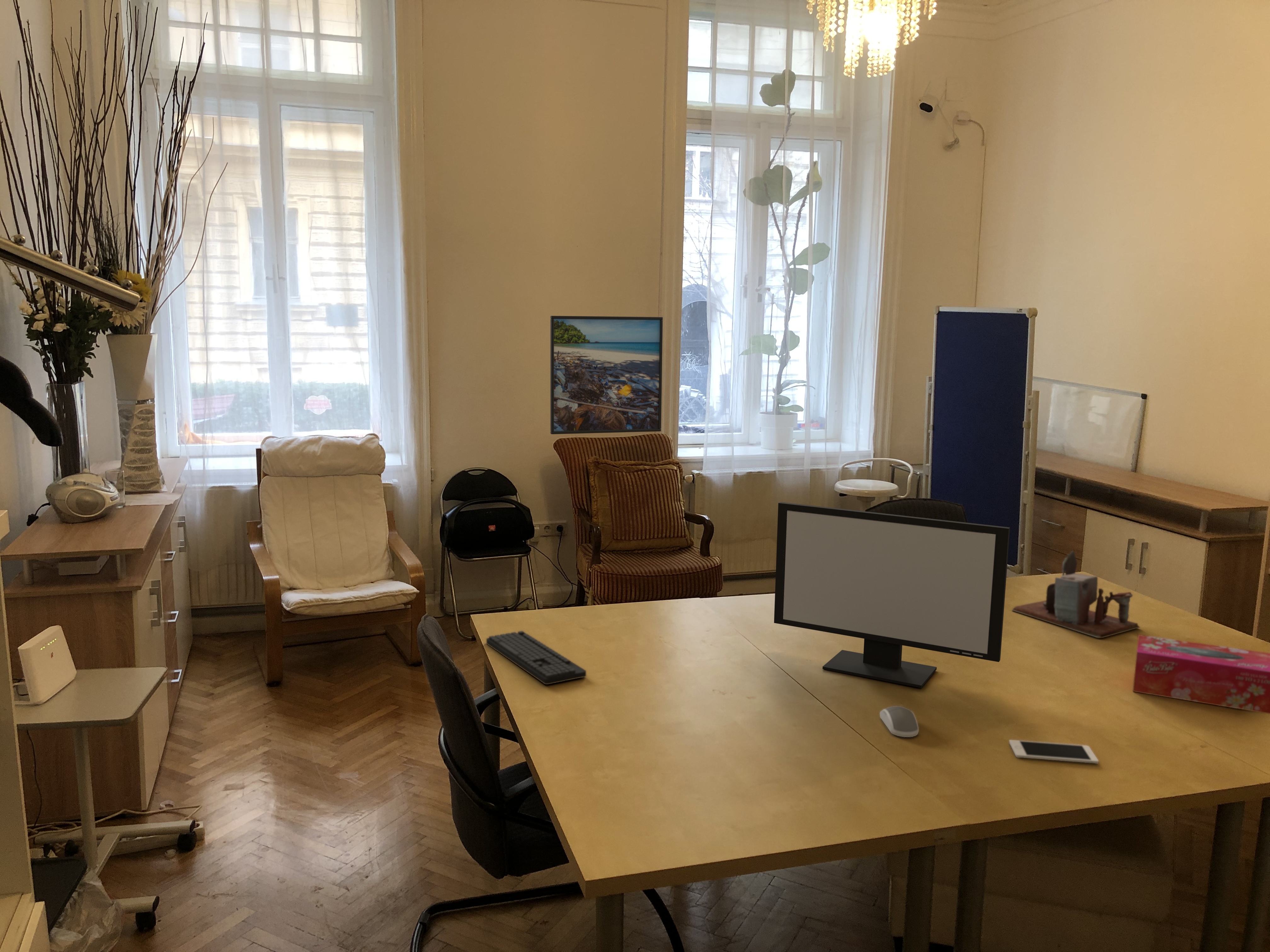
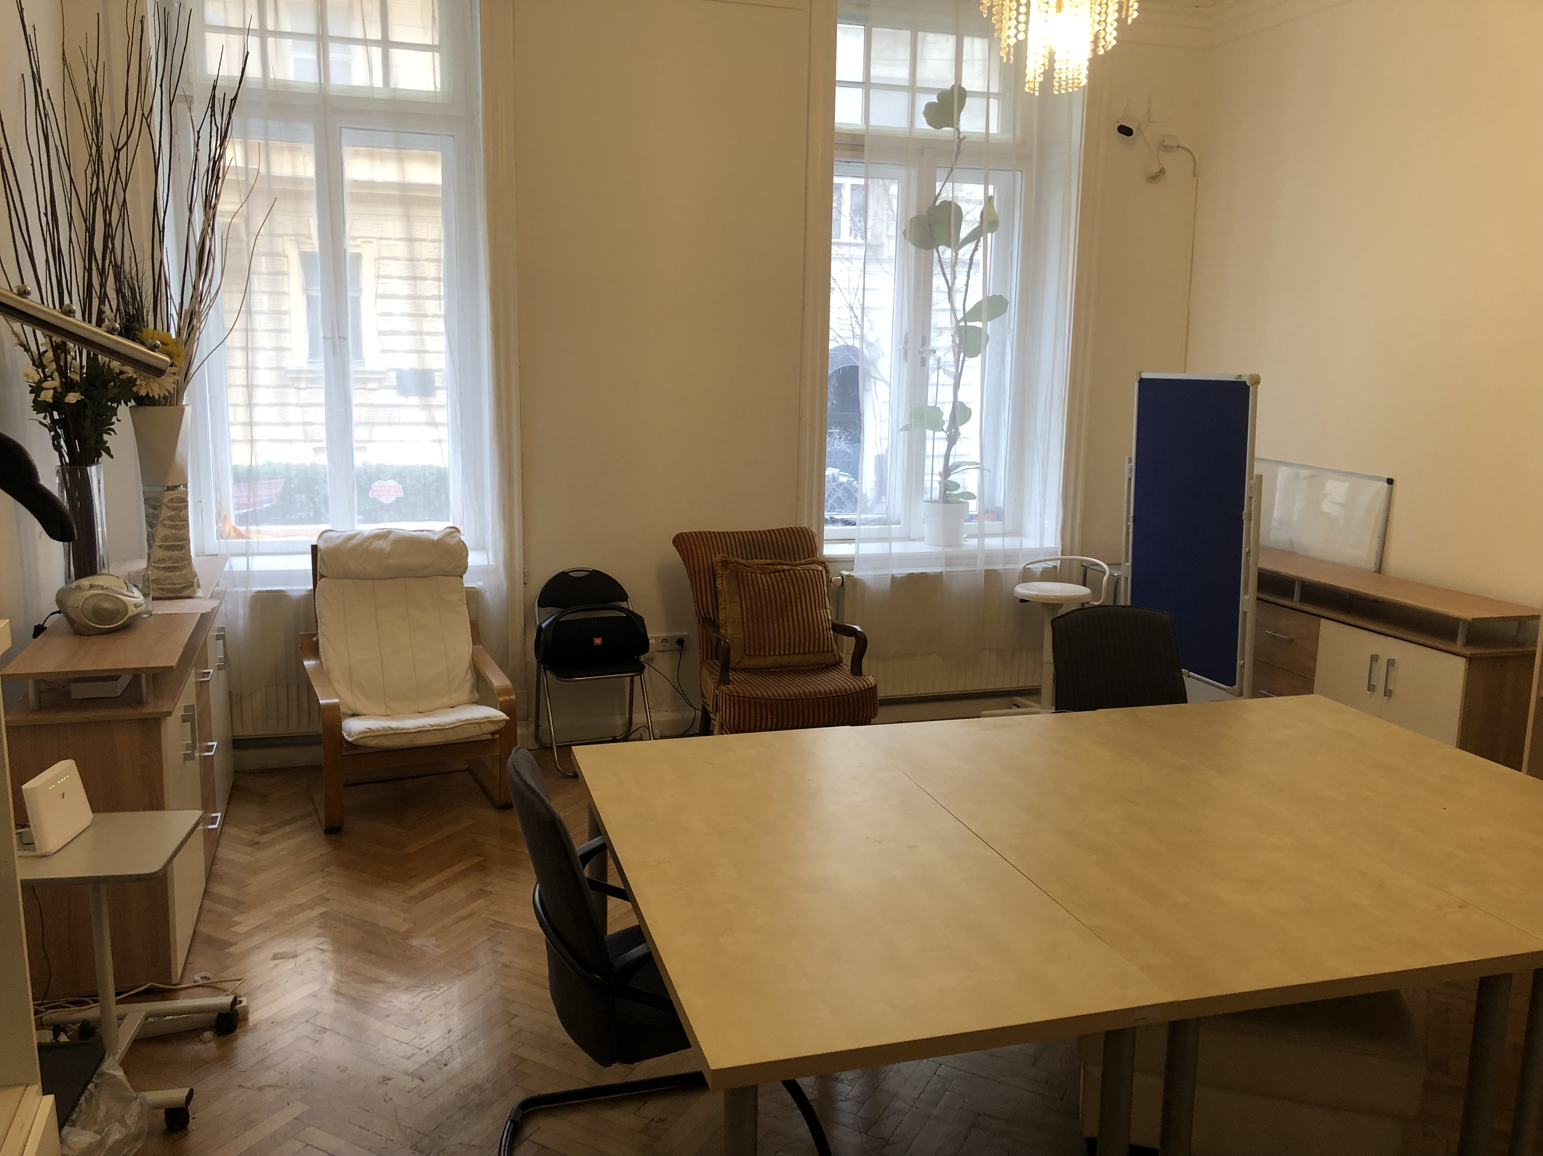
- keyboard [486,630,586,685]
- computer mouse [879,705,919,738]
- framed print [550,315,663,434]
- tissue box [1133,634,1270,714]
- computer monitor [774,502,1010,688]
- desk organizer [1011,551,1140,638]
- cell phone [1009,739,1099,764]
